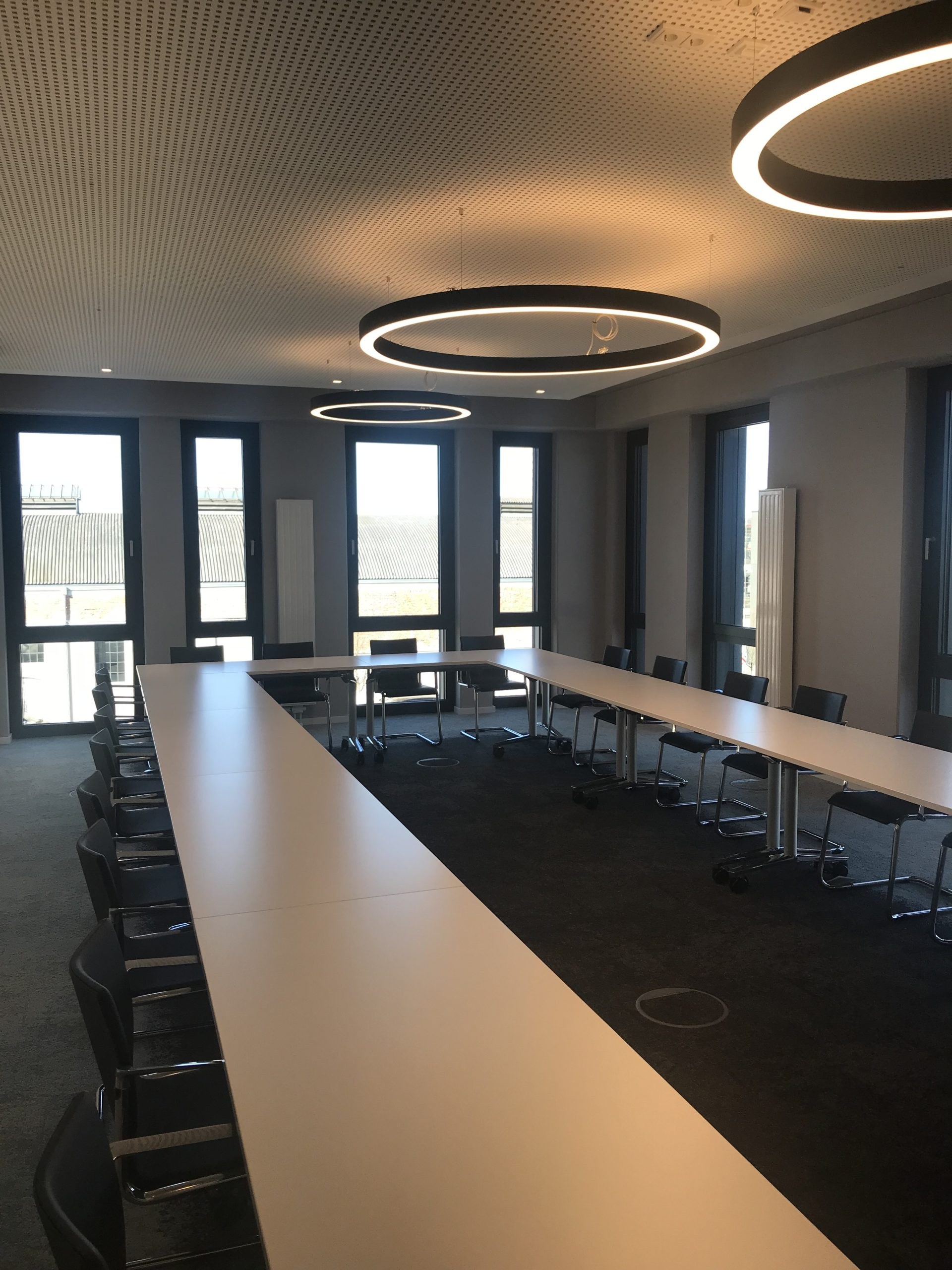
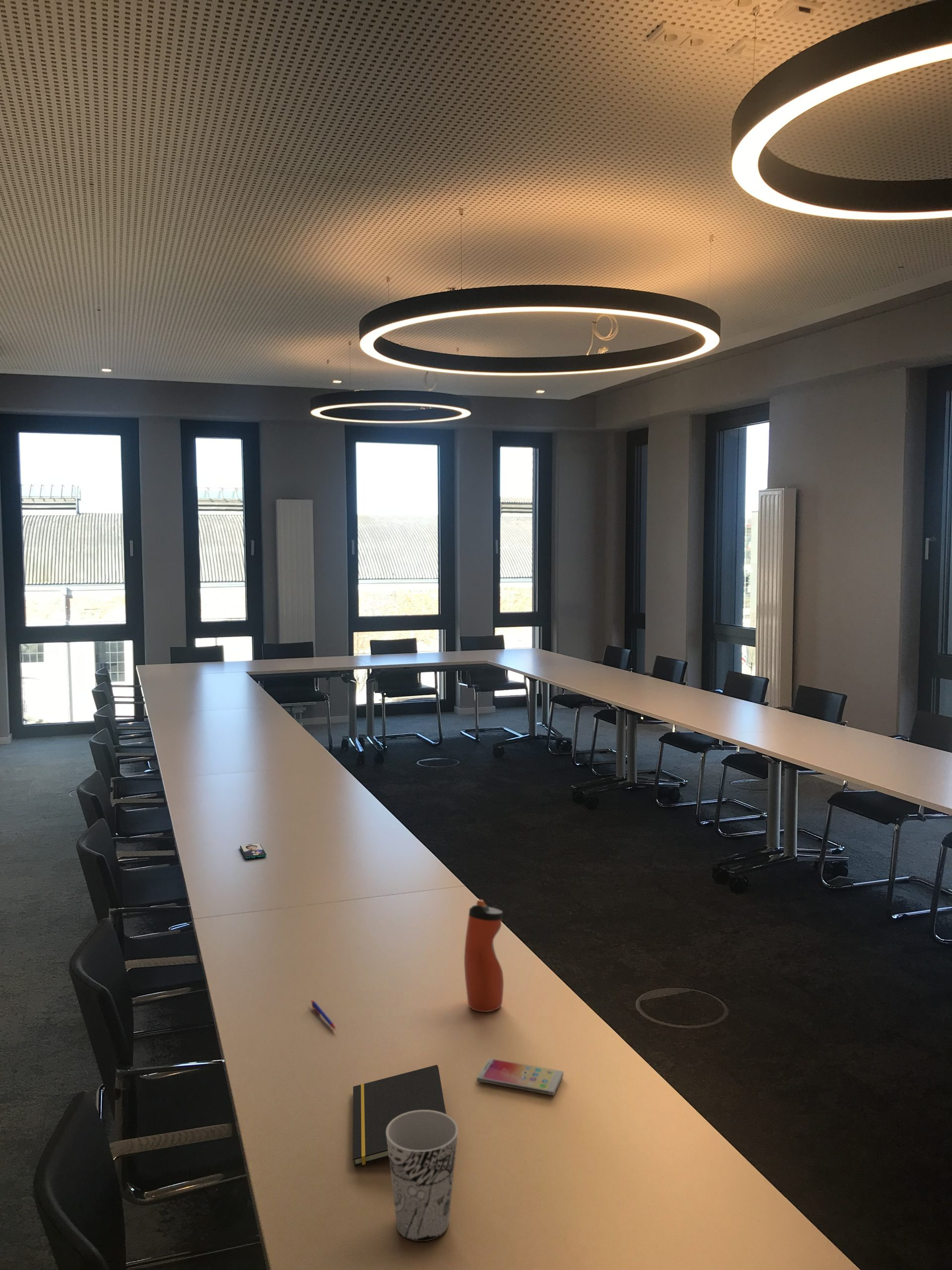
+ smartphone [239,843,267,859]
+ cup [386,1110,459,1242]
+ pen [310,1000,336,1030]
+ smartphone [476,1058,564,1096]
+ water bottle [464,899,504,1013]
+ notepad [353,1065,447,1167]
